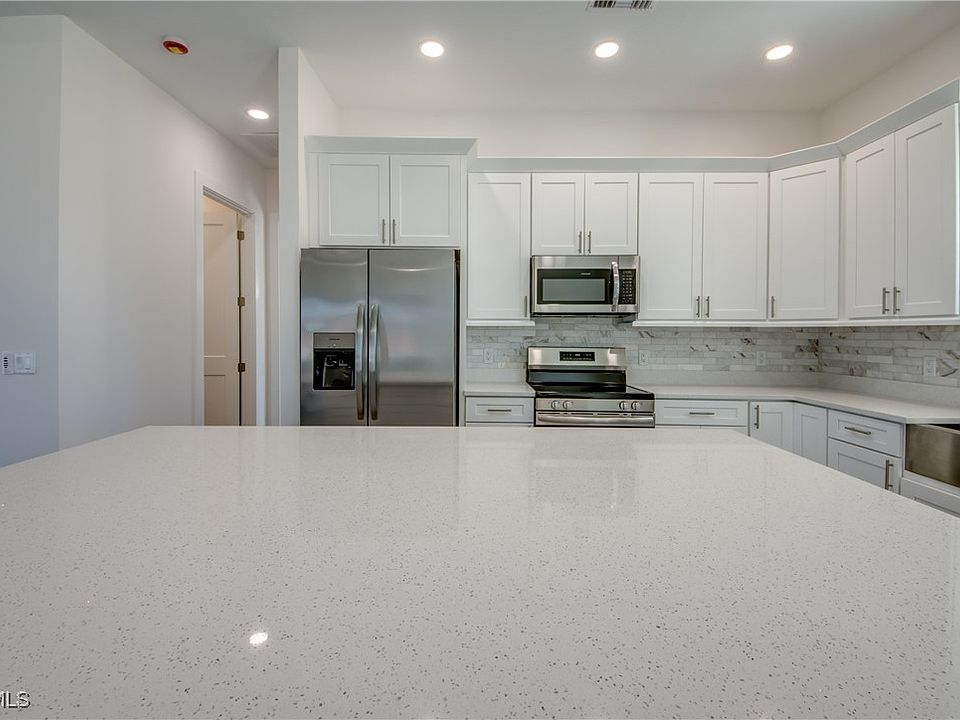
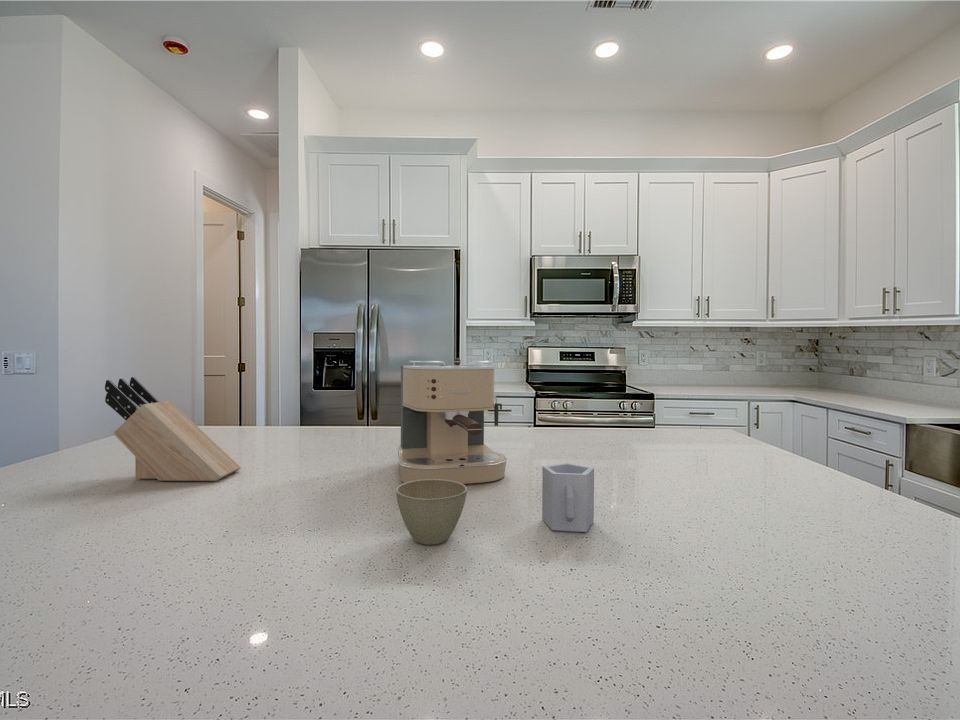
+ flower pot [395,479,468,545]
+ coffee maker [397,357,508,485]
+ cup [541,462,595,533]
+ knife block [104,376,242,482]
